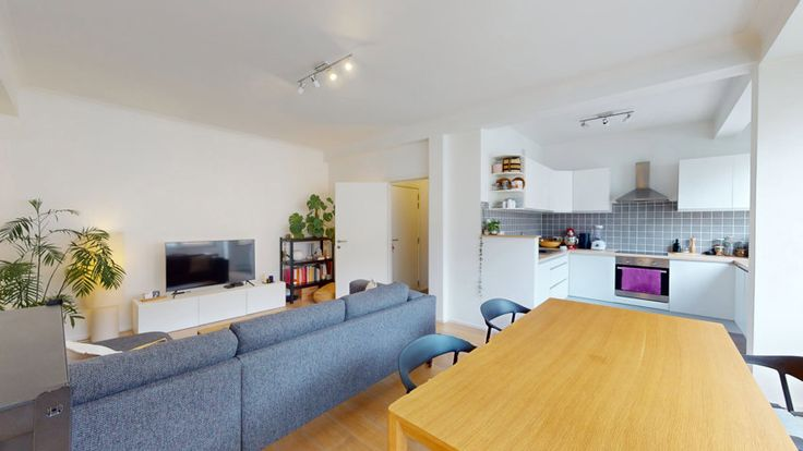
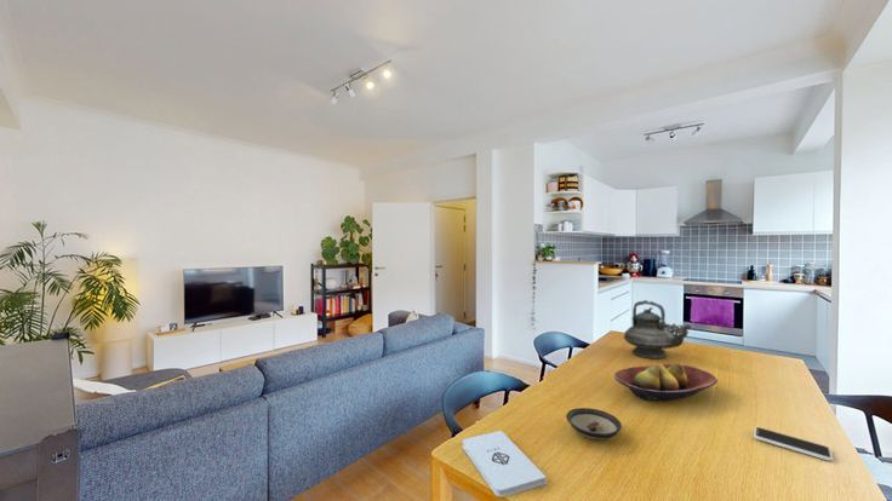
+ saucer [565,407,623,440]
+ notepad [462,430,548,499]
+ smartphone [753,426,834,462]
+ teapot [623,299,692,359]
+ fruit bowl [613,362,719,403]
